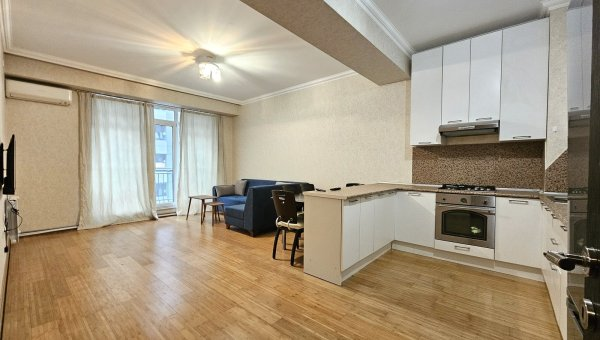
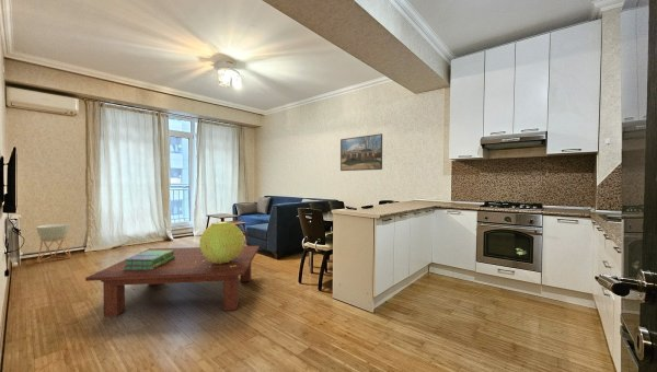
+ decorative sphere [195,220,245,267]
+ planter [35,223,72,264]
+ coffee table [84,245,261,318]
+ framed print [339,132,383,172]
+ stack of books [123,251,175,270]
